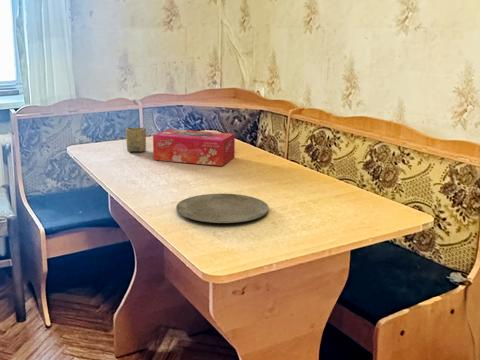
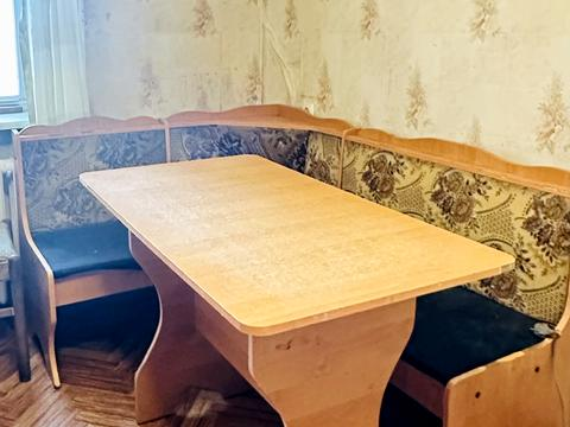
- tissue box [152,128,236,167]
- plate [175,193,270,224]
- cup [125,127,147,153]
